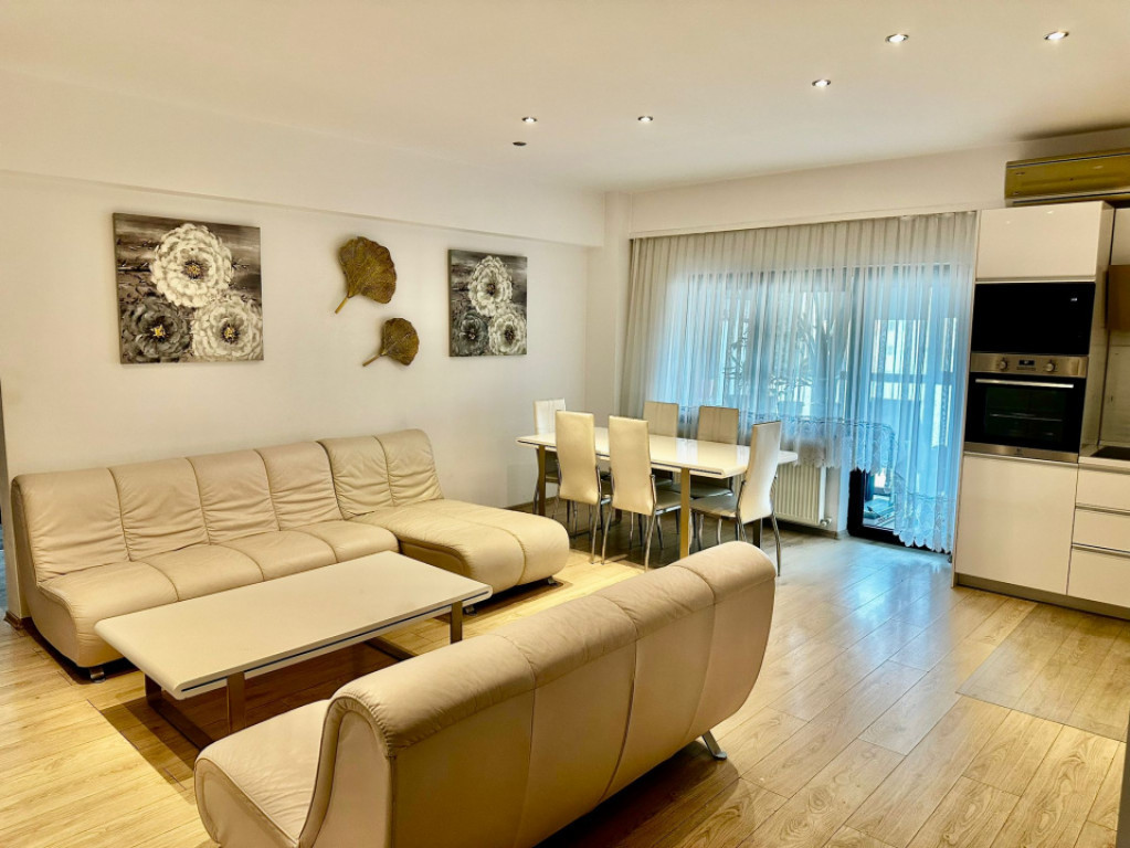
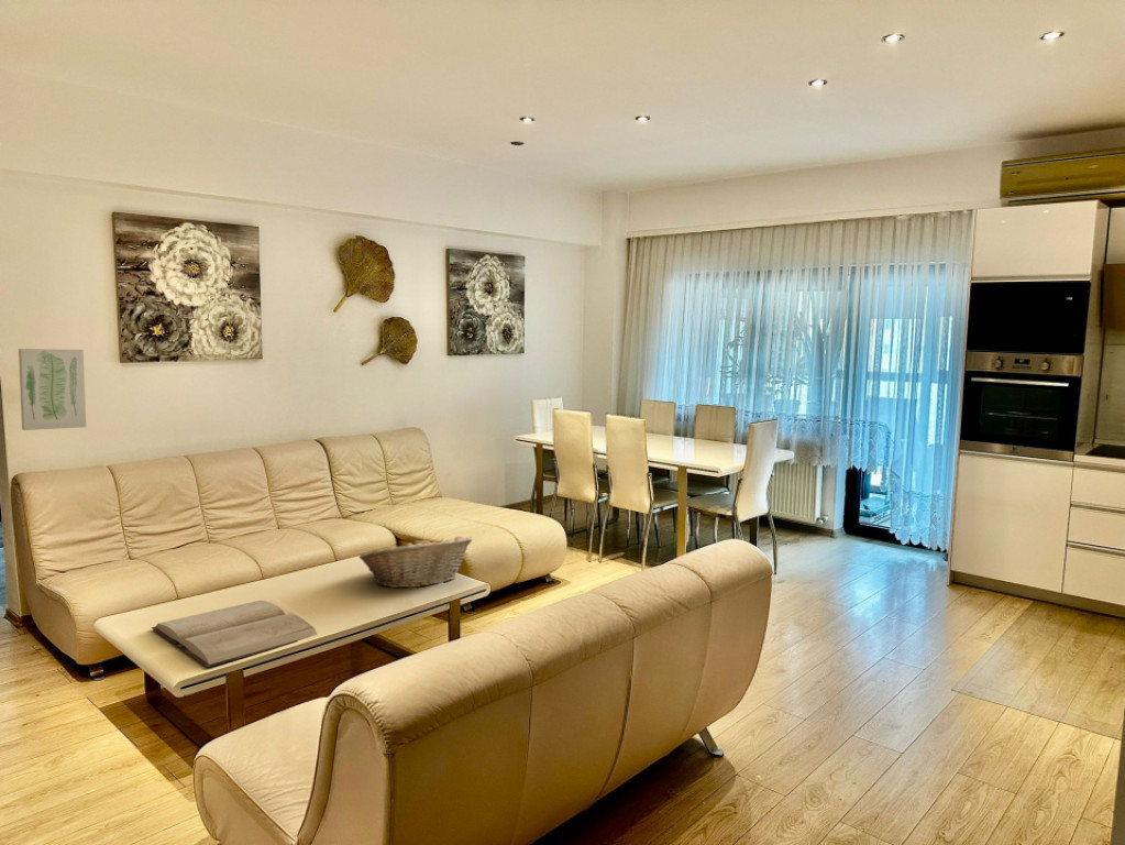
+ wall art [18,348,87,431]
+ book [150,600,319,668]
+ fruit basket [357,536,474,589]
